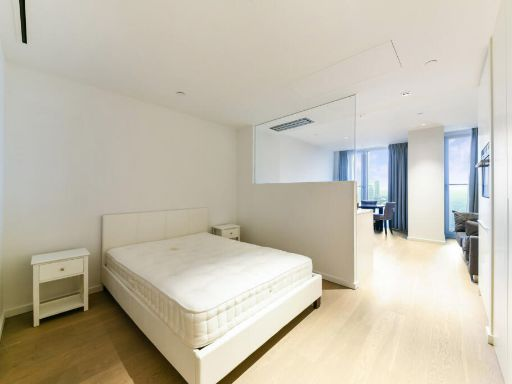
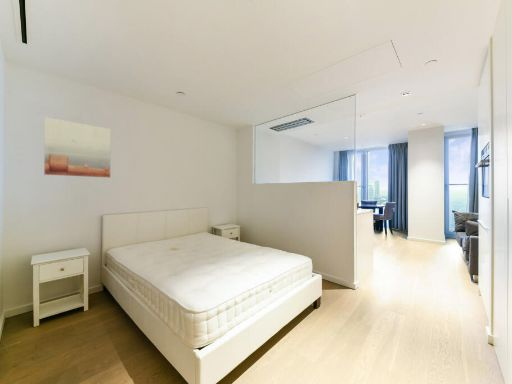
+ wall art [43,116,112,178]
